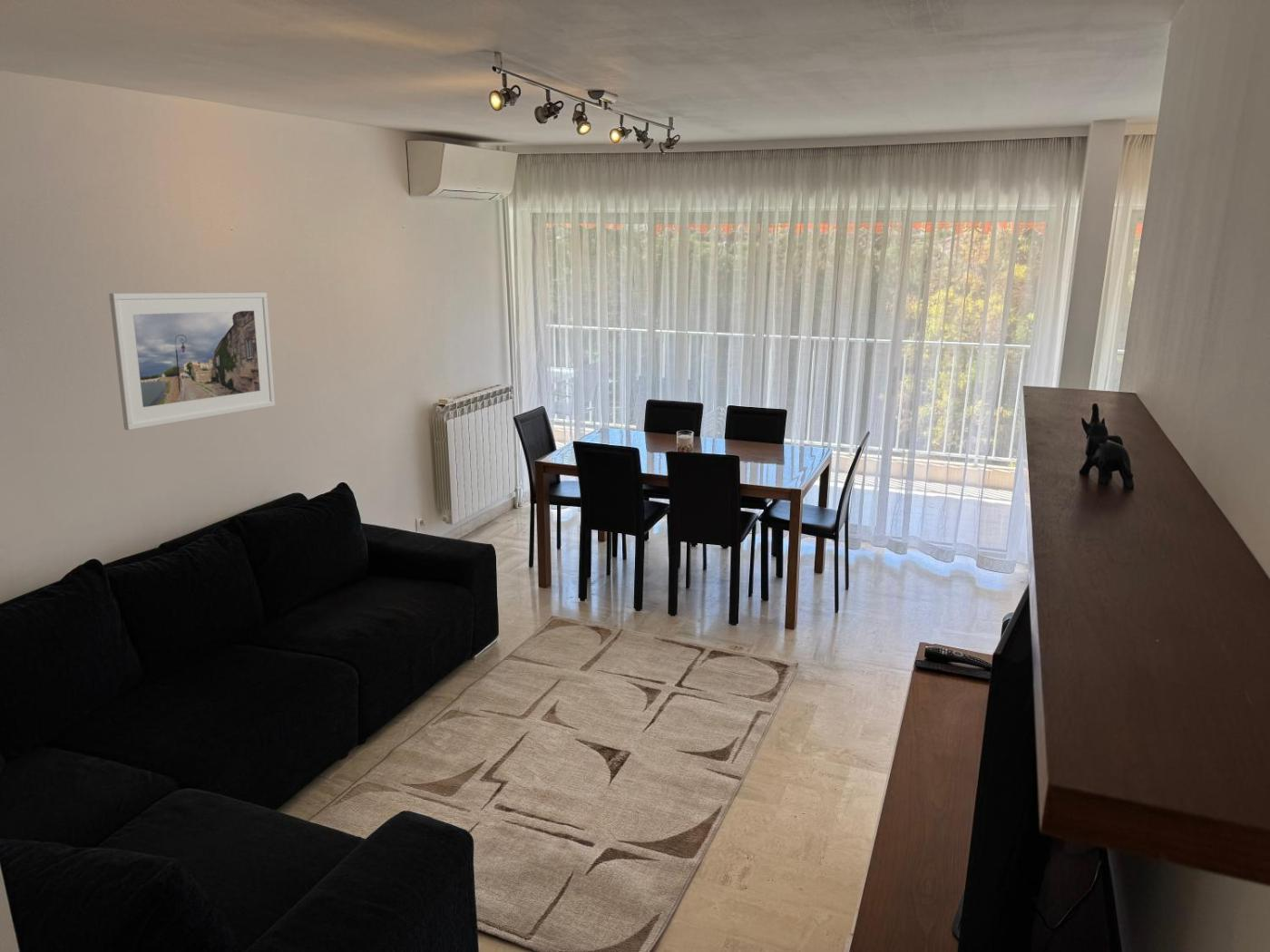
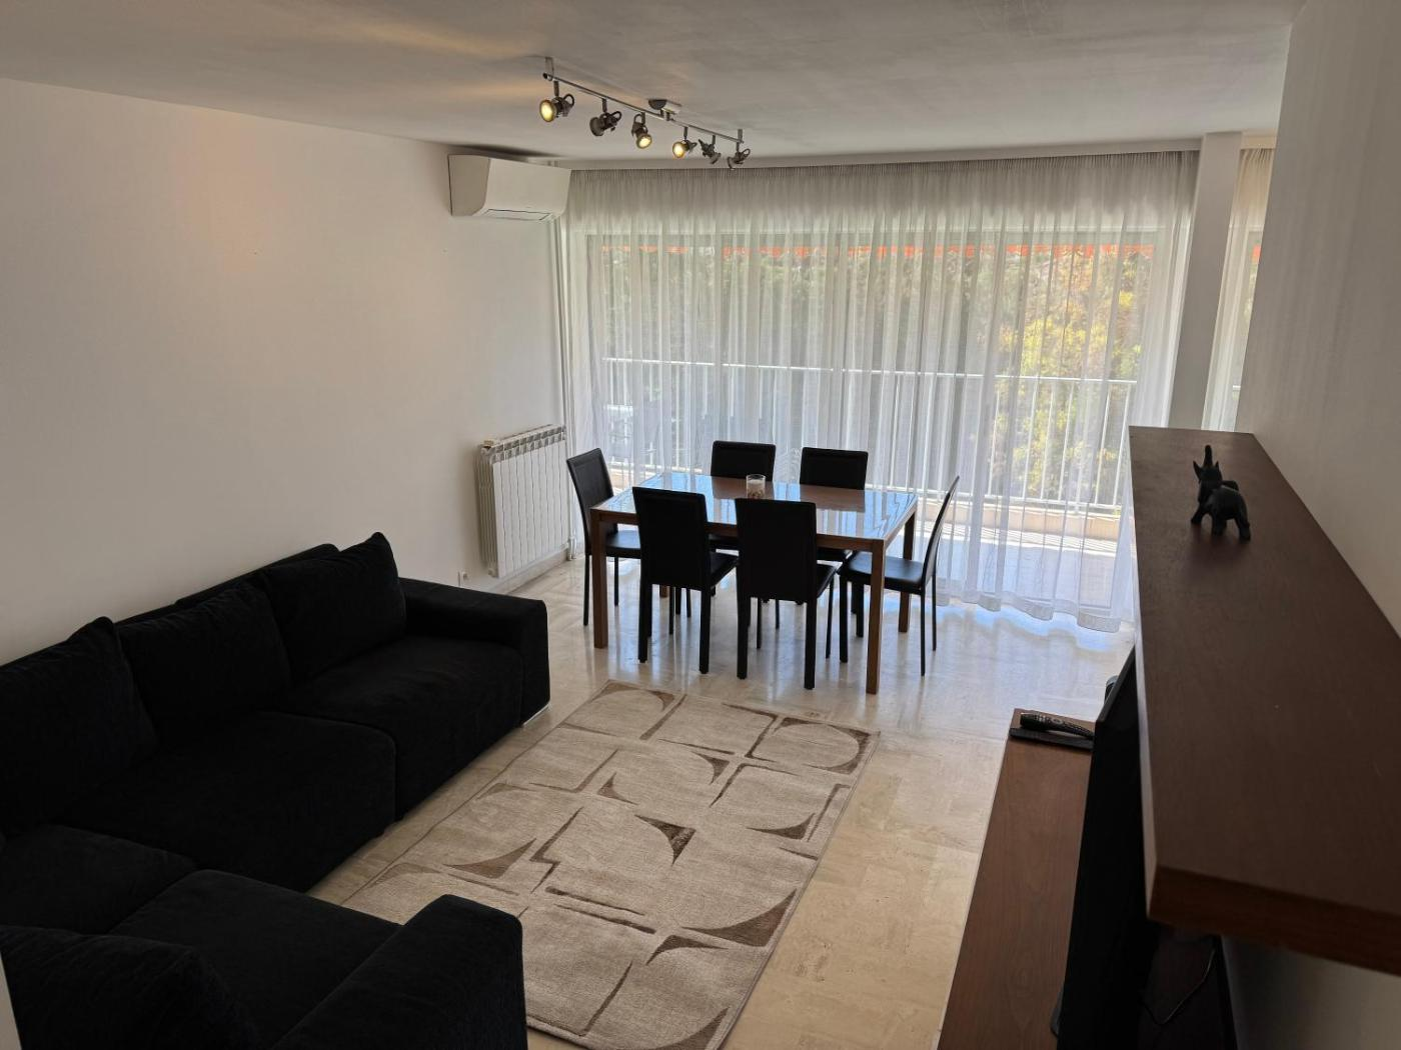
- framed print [108,291,276,431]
